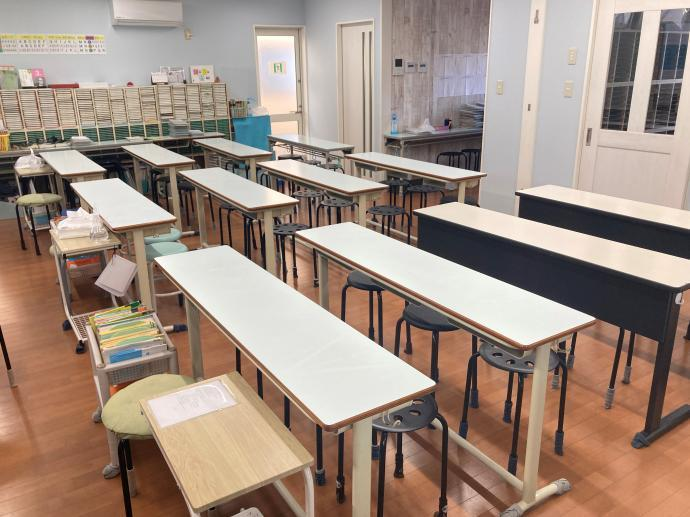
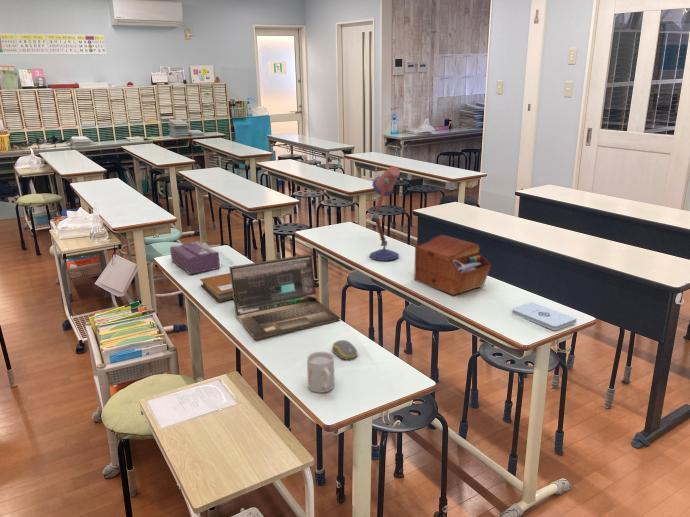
+ mug [306,351,336,394]
+ desk lamp [369,165,401,262]
+ laptop [228,253,341,340]
+ notepad [511,301,578,331]
+ sewing box [413,234,492,296]
+ notebook [199,272,234,303]
+ computer mouse [331,339,358,360]
+ tissue box [169,240,221,275]
